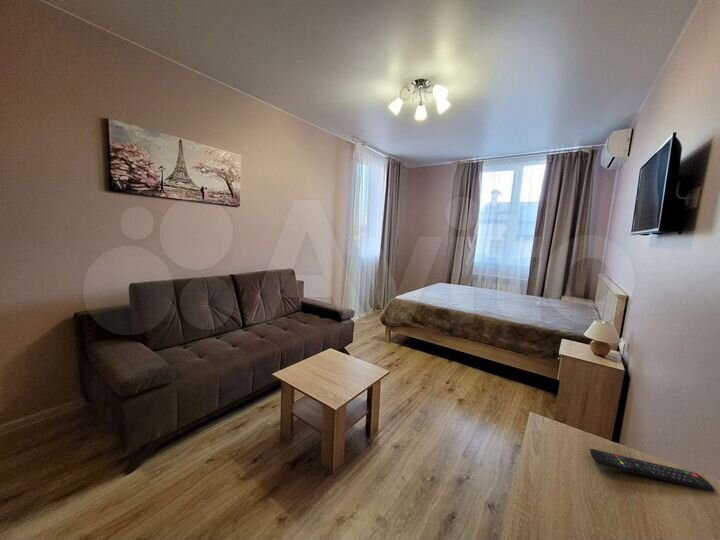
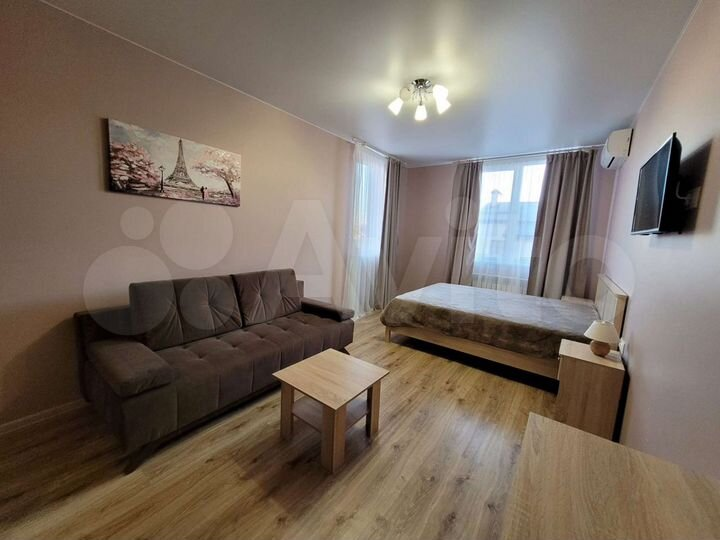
- remote control [589,447,716,493]
